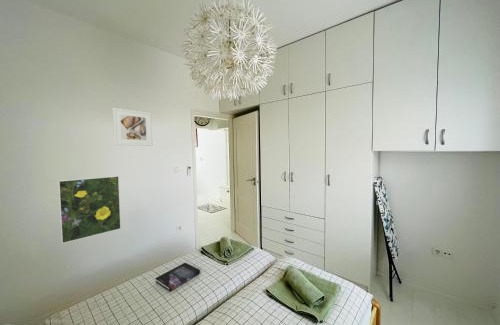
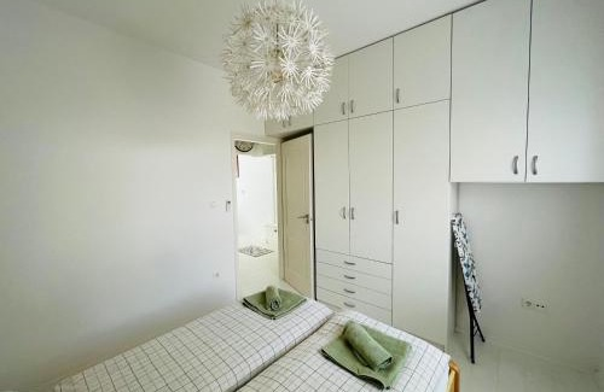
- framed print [57,175,122,244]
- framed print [112,107,153,147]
- book [154,262,201,292]
